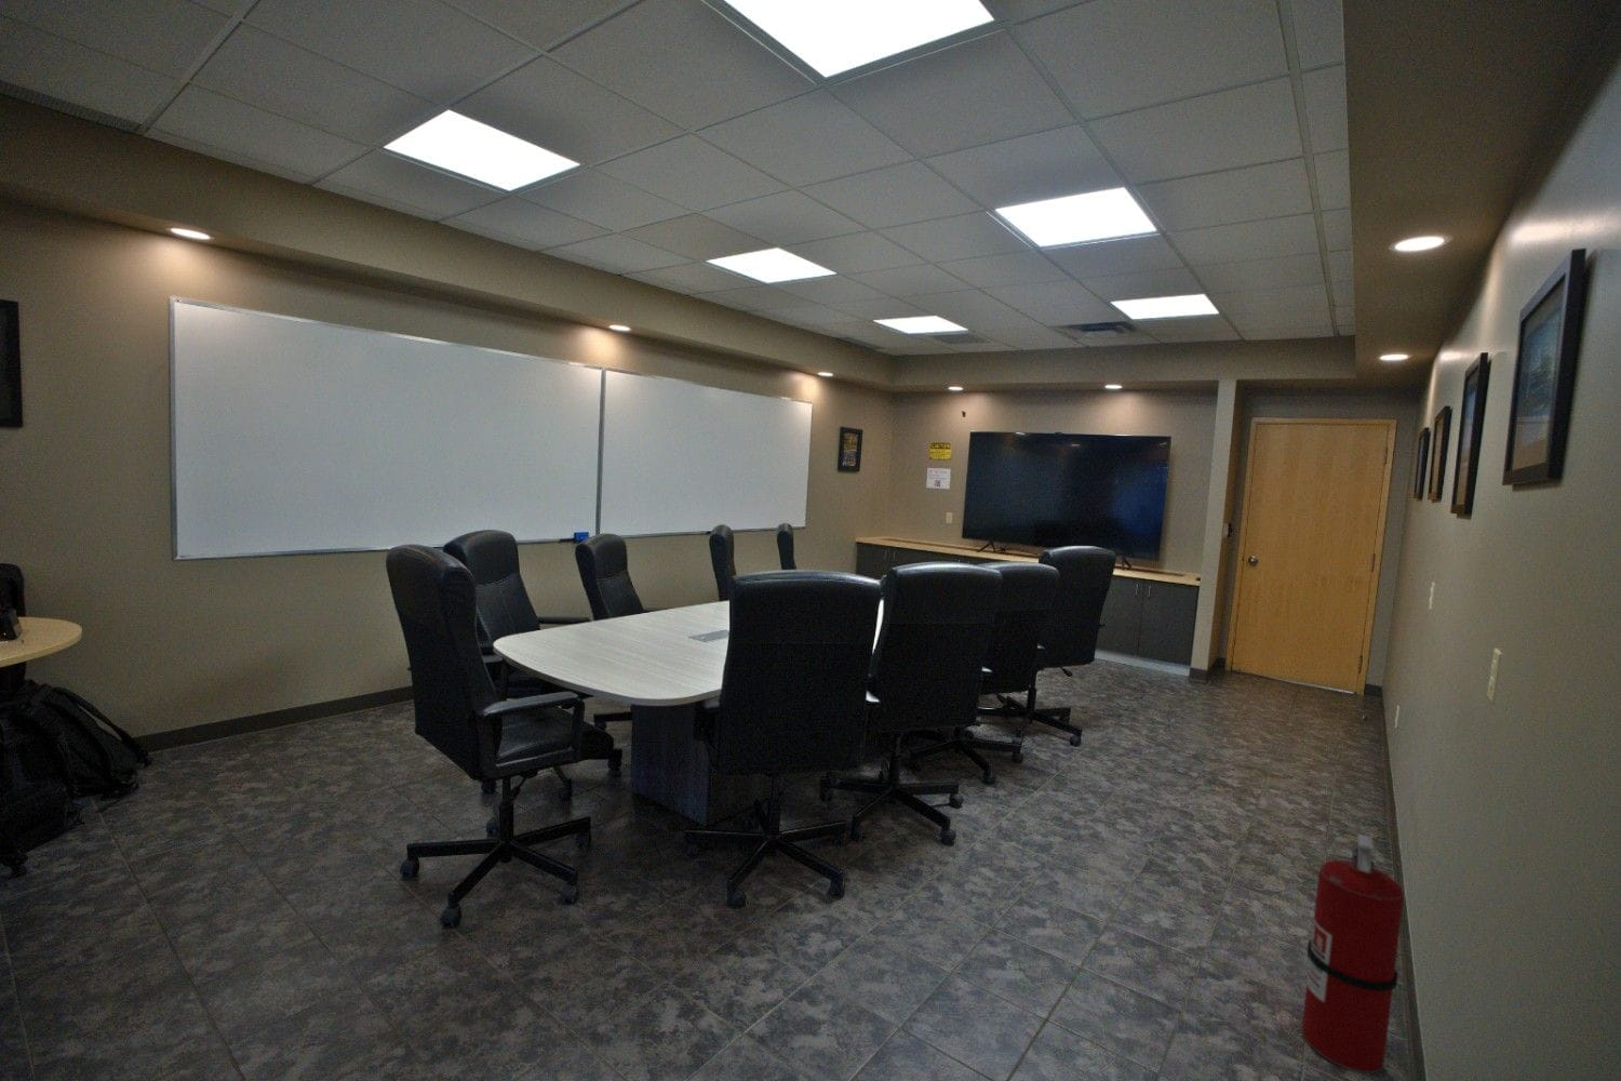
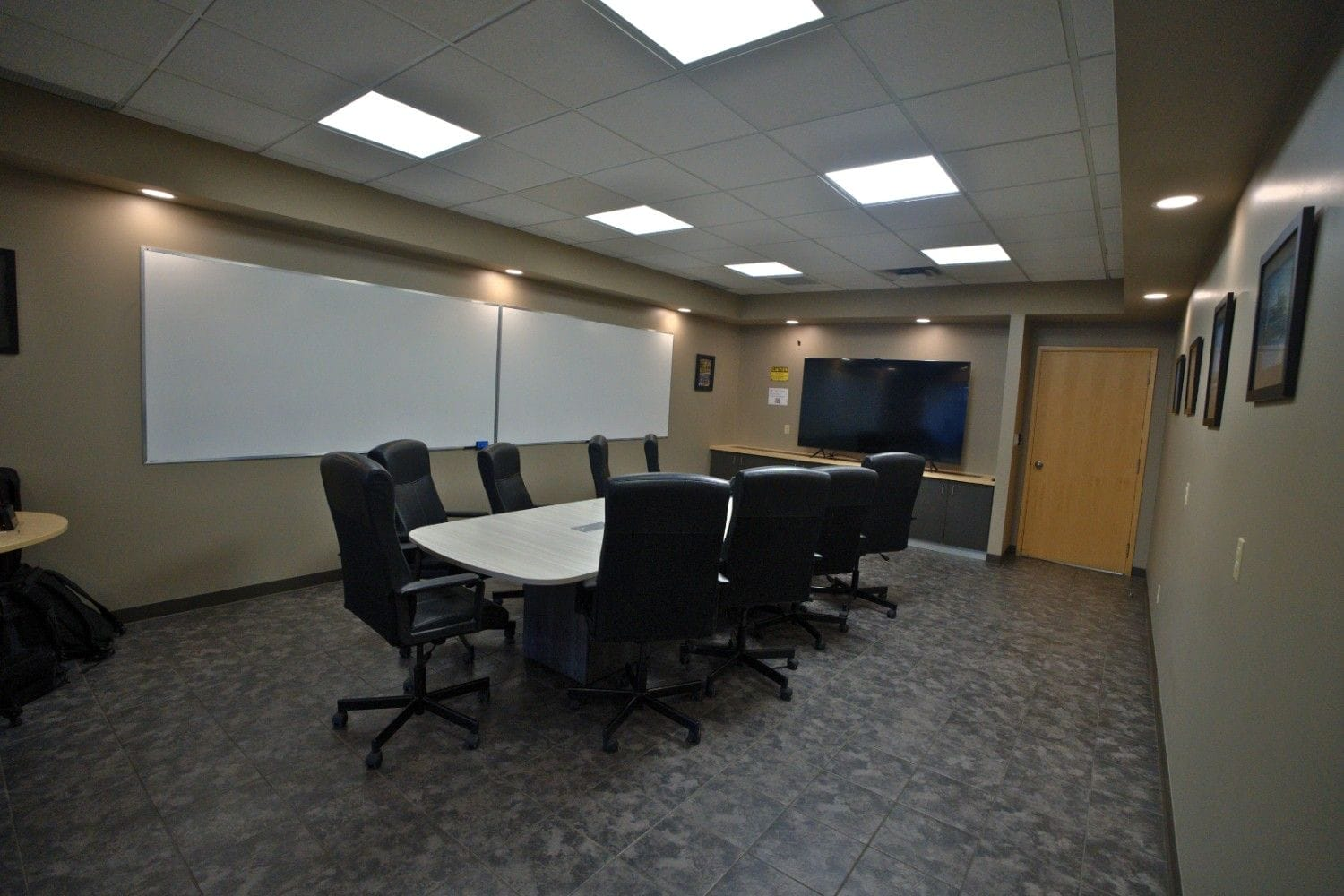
- fire extinguisher [1300,831,1405,1075]
